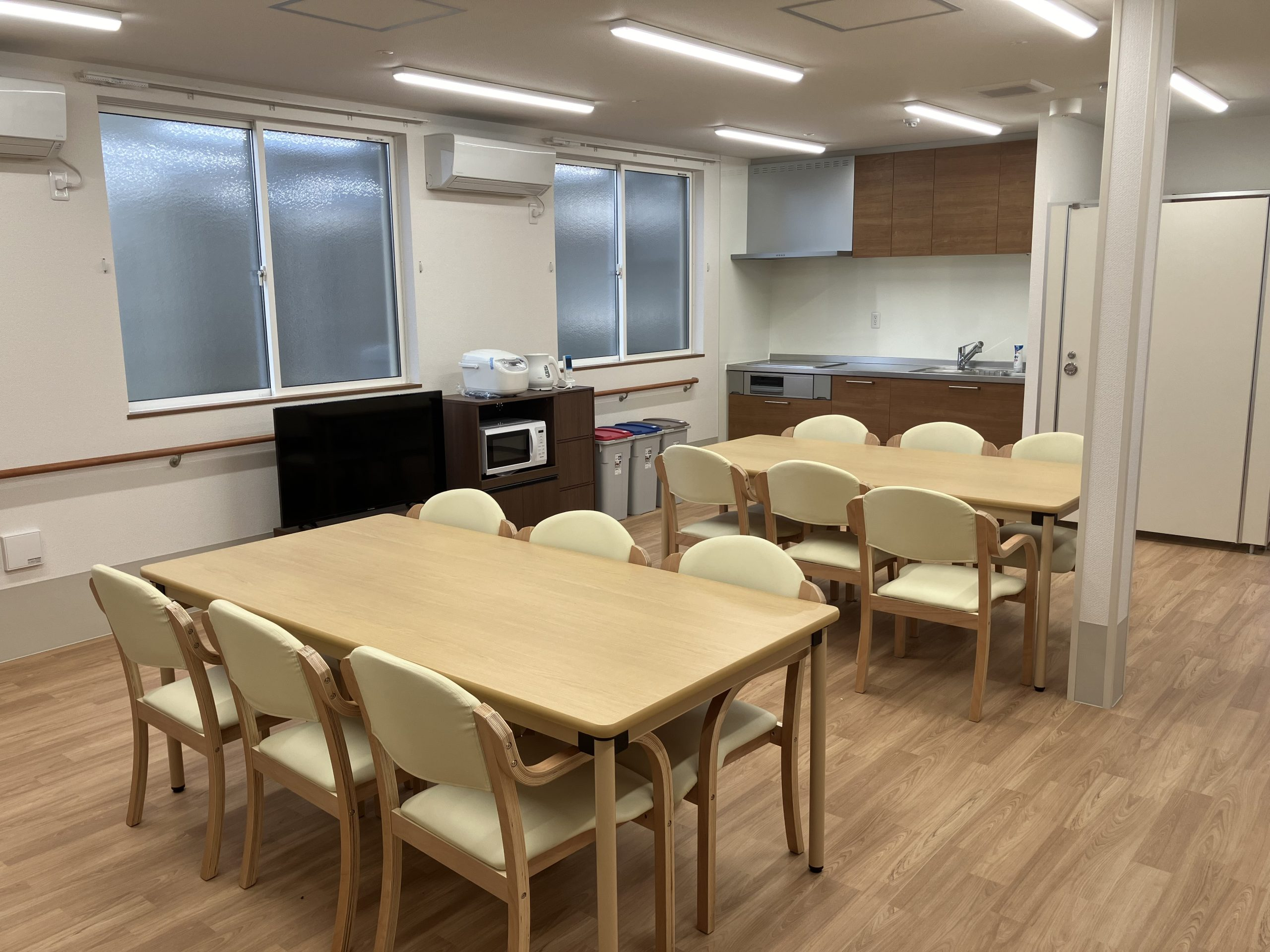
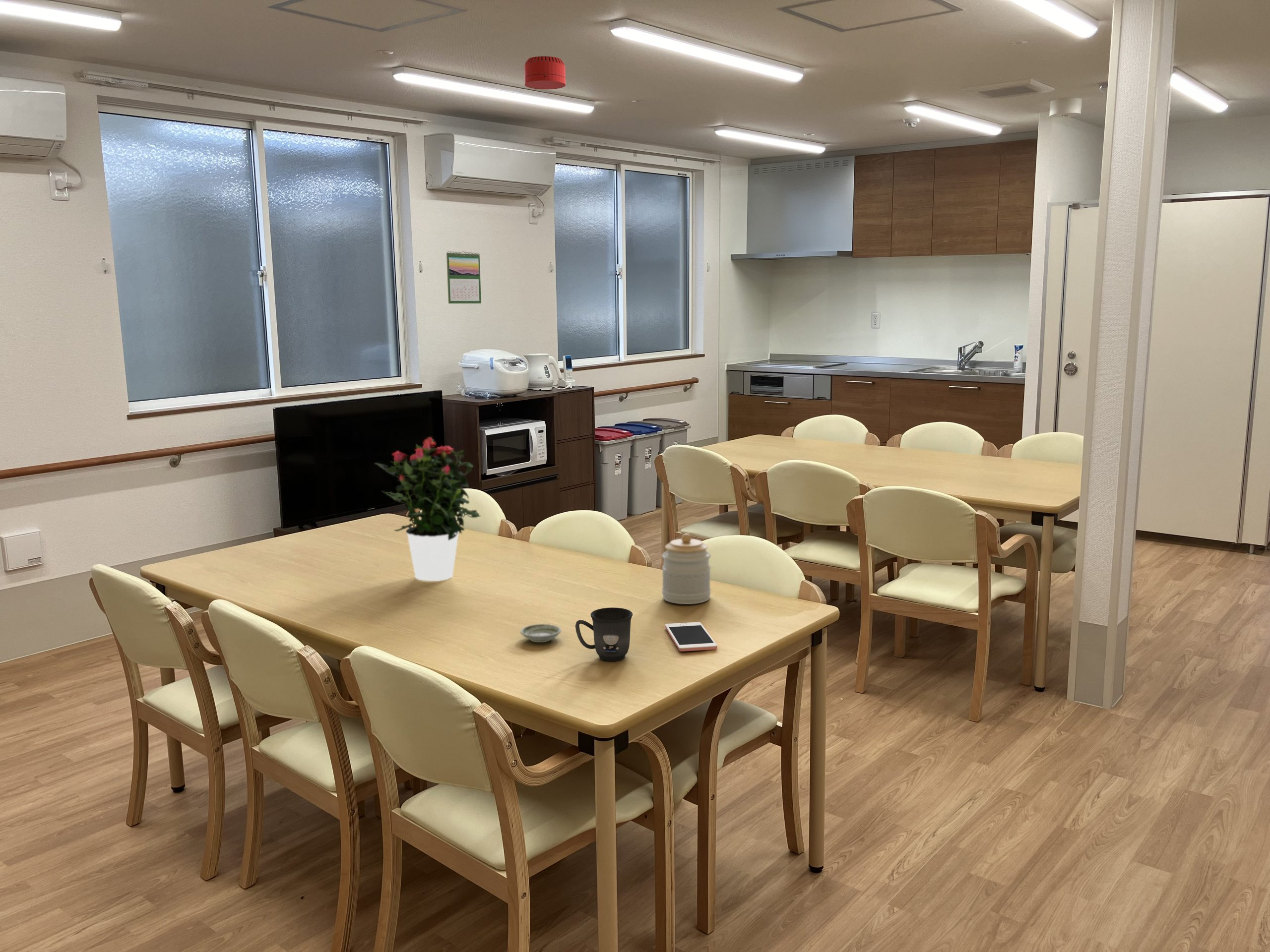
+ saucer [520,623,562,643]
+ calendar [446,251,482,304]
+ jar [661,533,711,605]
+ cell phone [665,622,718,652]
+ mug [575,607,633,661]
+ smoke detector [524,56,566,90]
+ potted flower [374,437,482,582]
